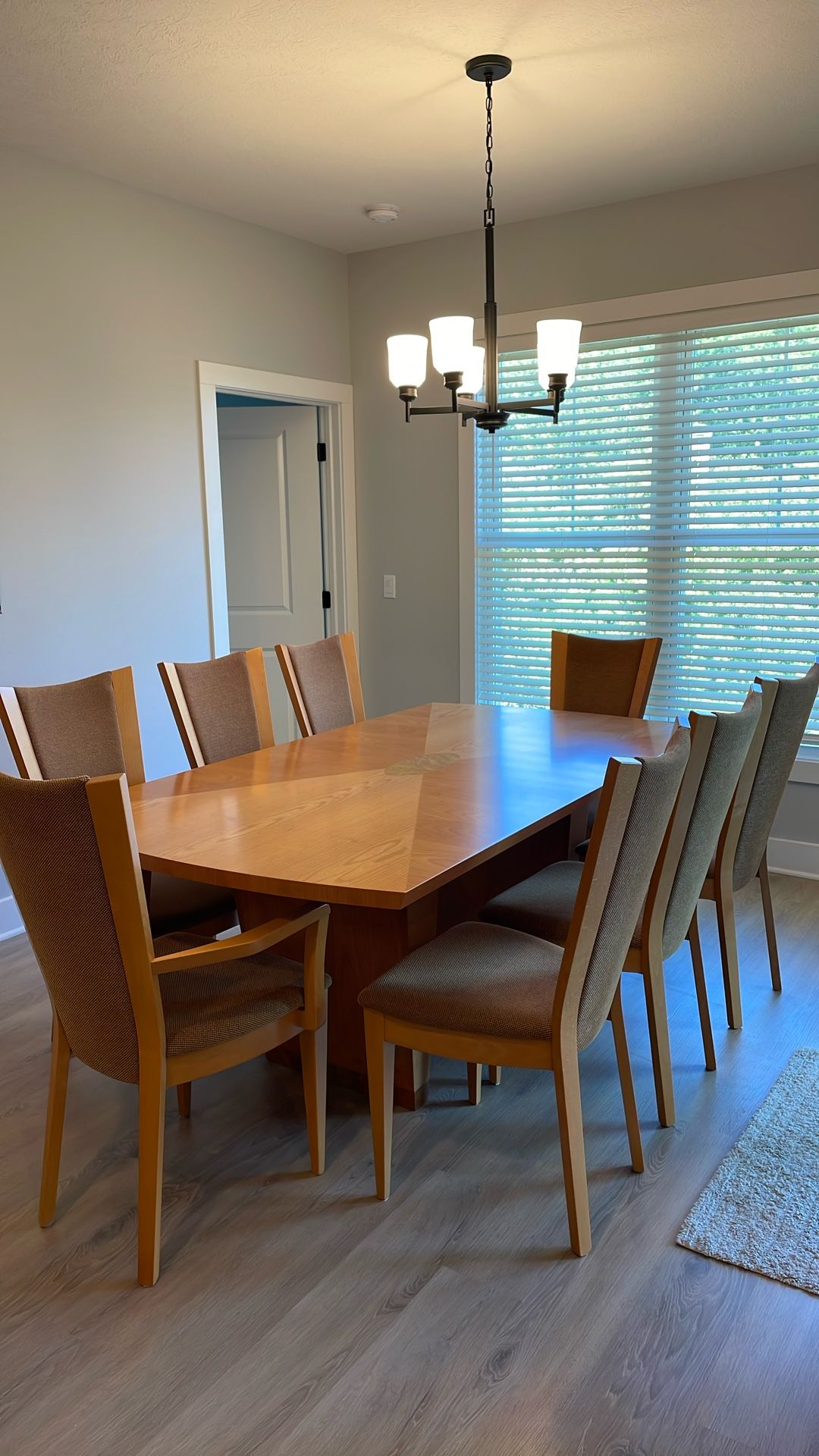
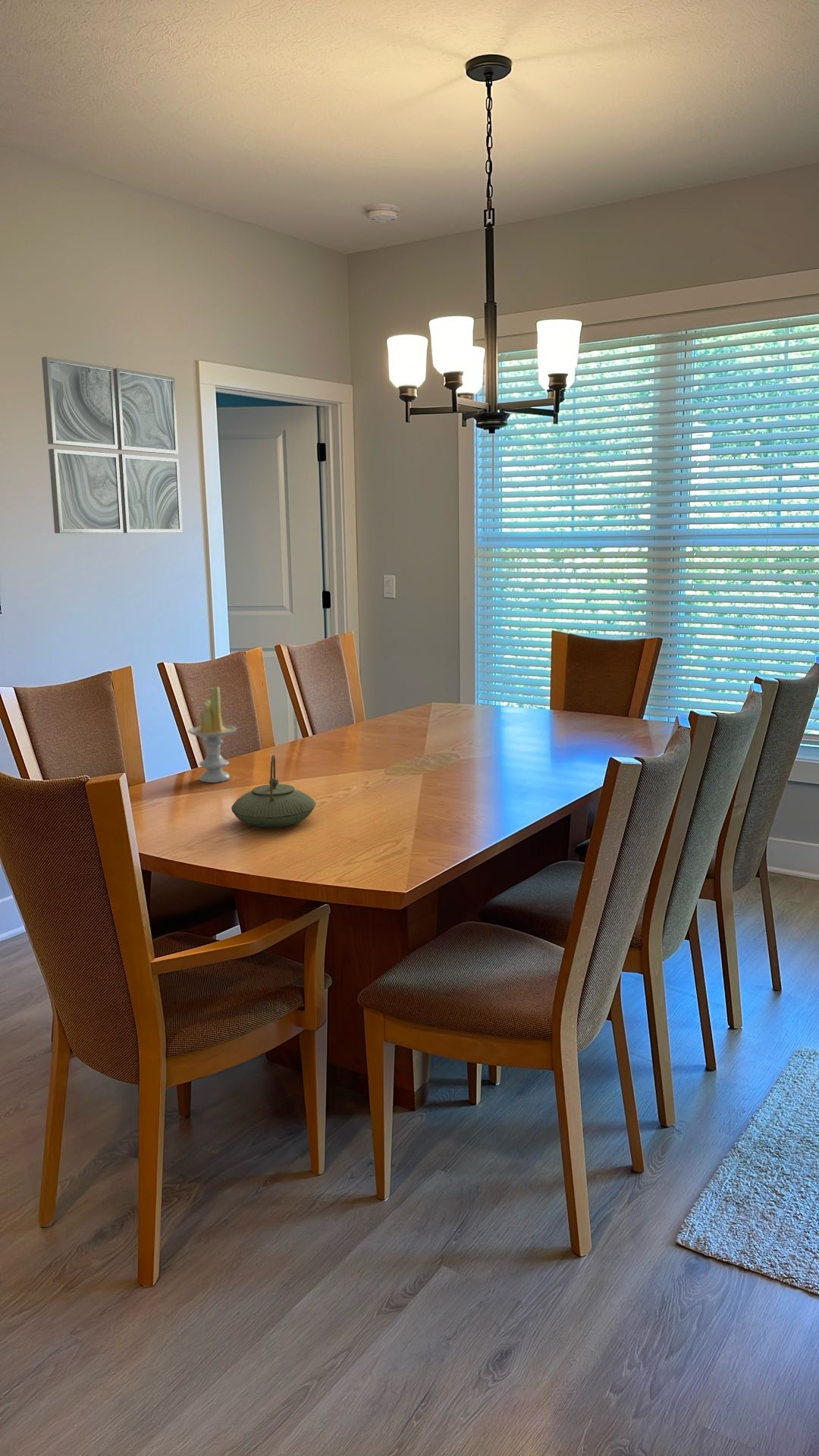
+ wall art [41,356,184,534]
+ teapot [231,755,316,828]
+ candle [187,686,238,783]
